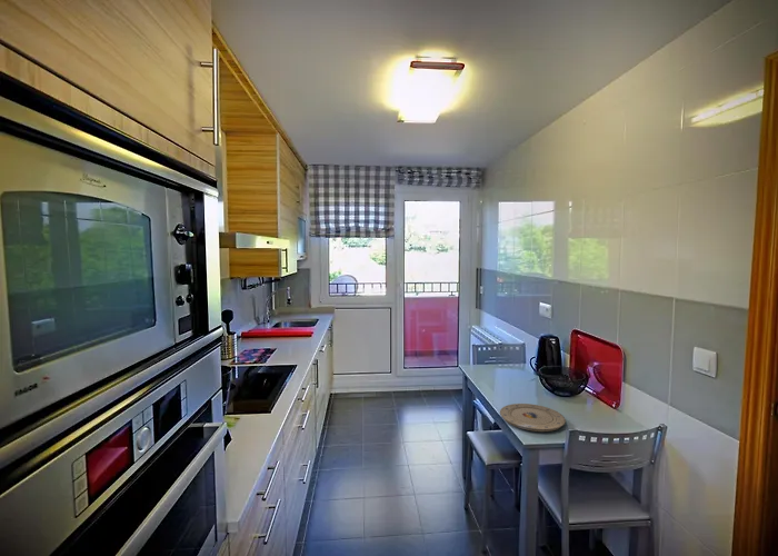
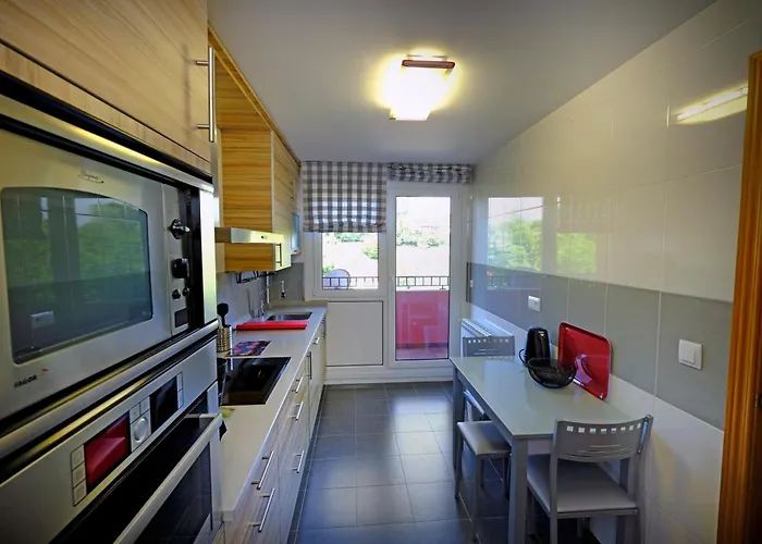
- plate [499,403,567,433]
